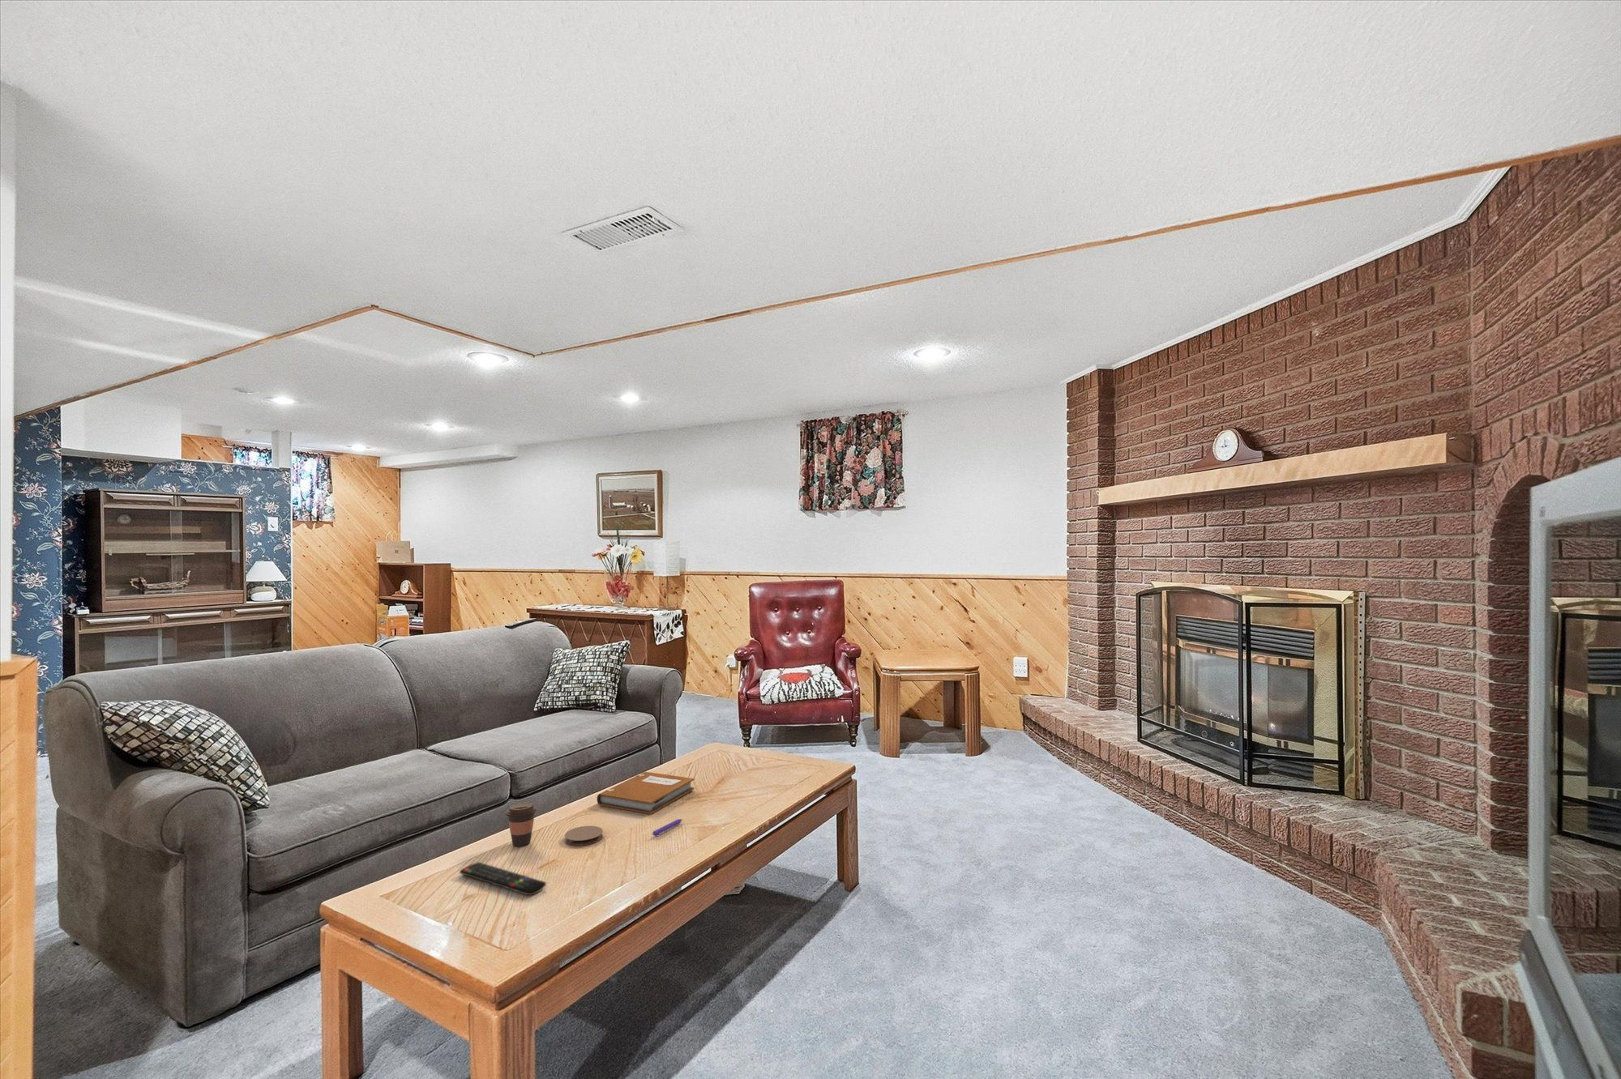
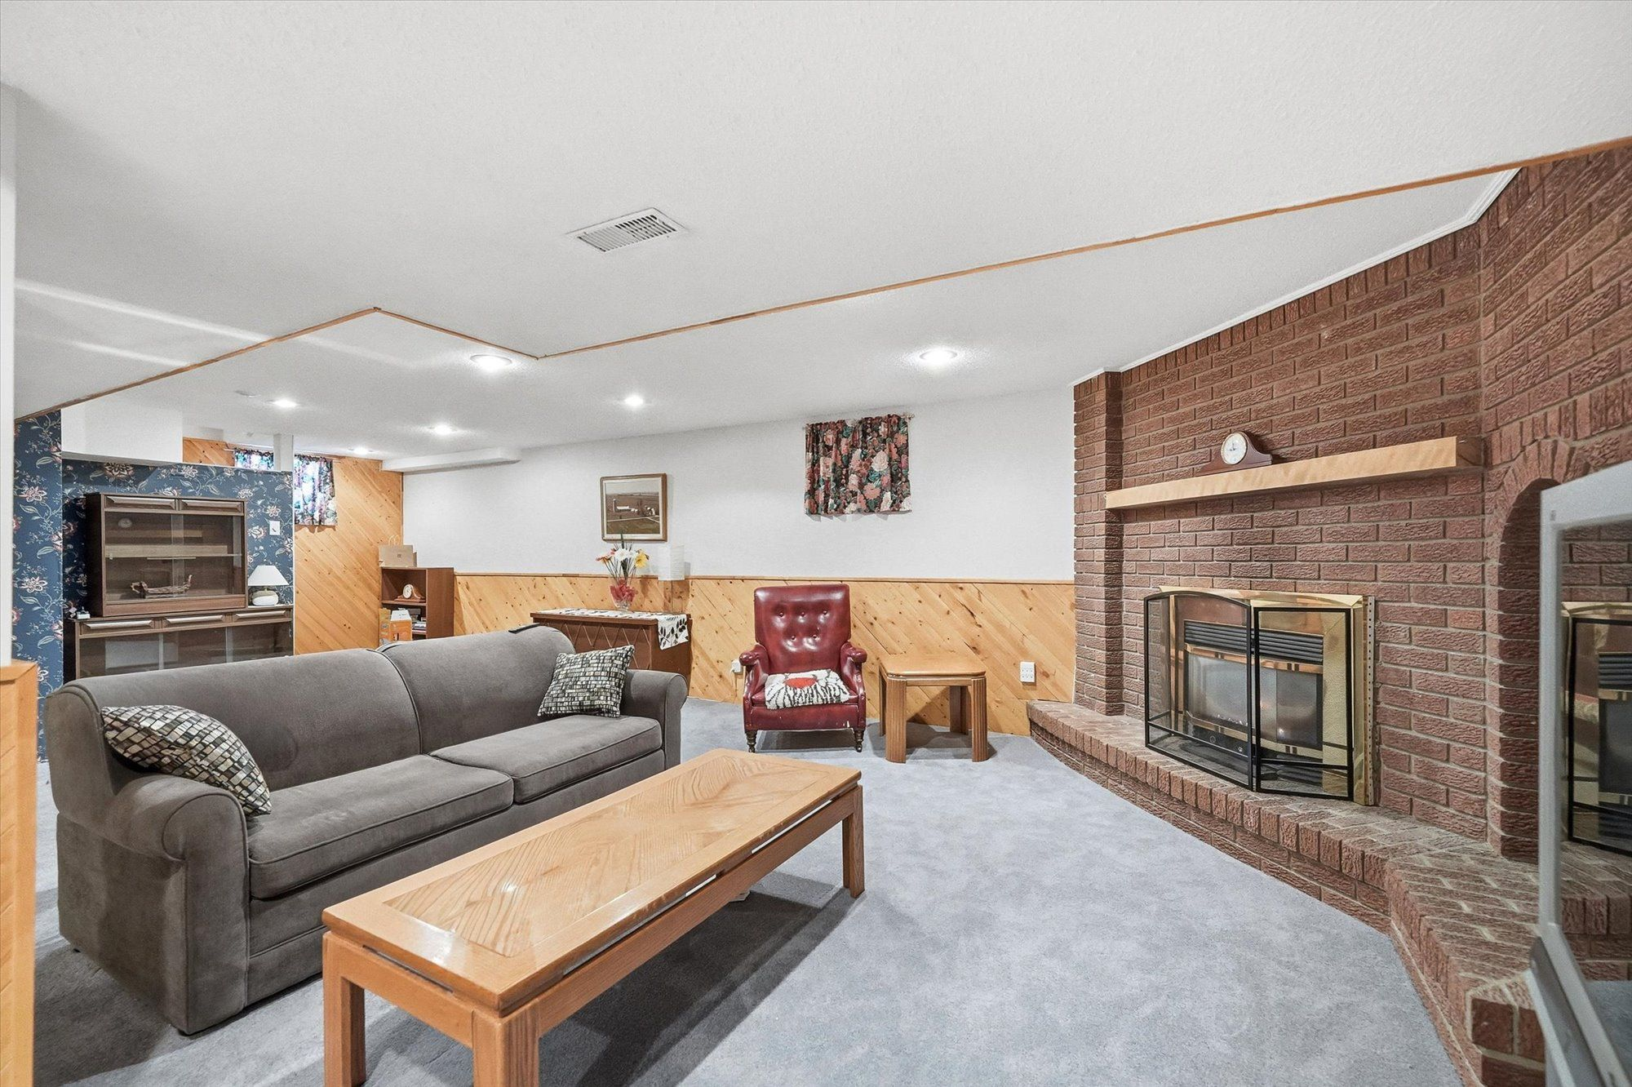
- coaster [564,825,603,847]
- notebook [596,771,695,815]
- remote control [459,861,547,896]
- pen [652,818,683,838]
- coffee cup [505,801,537,848]
